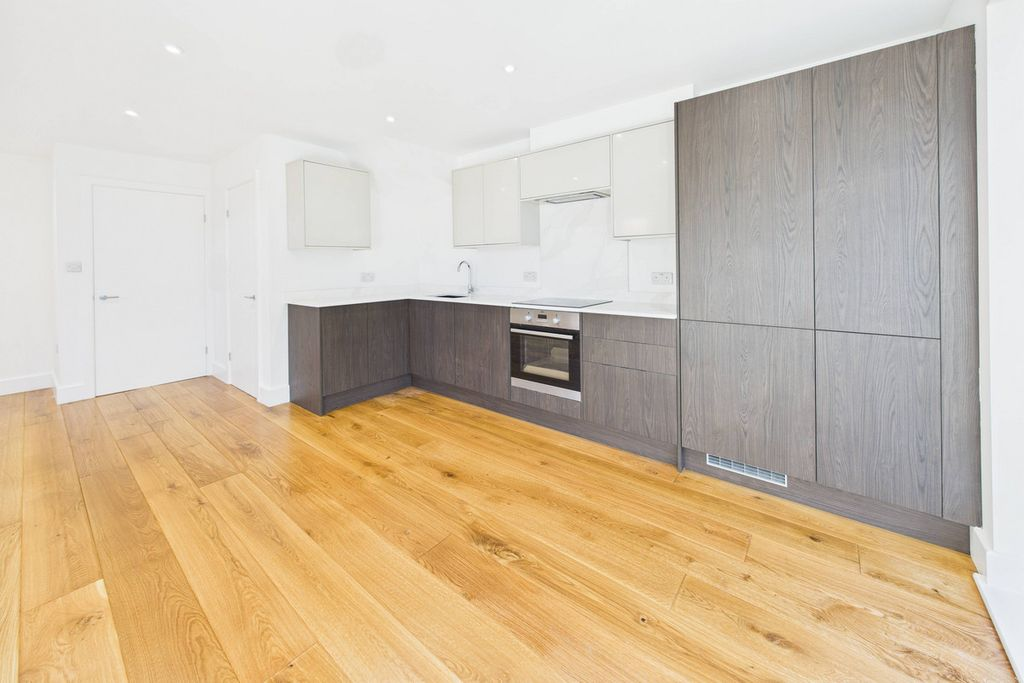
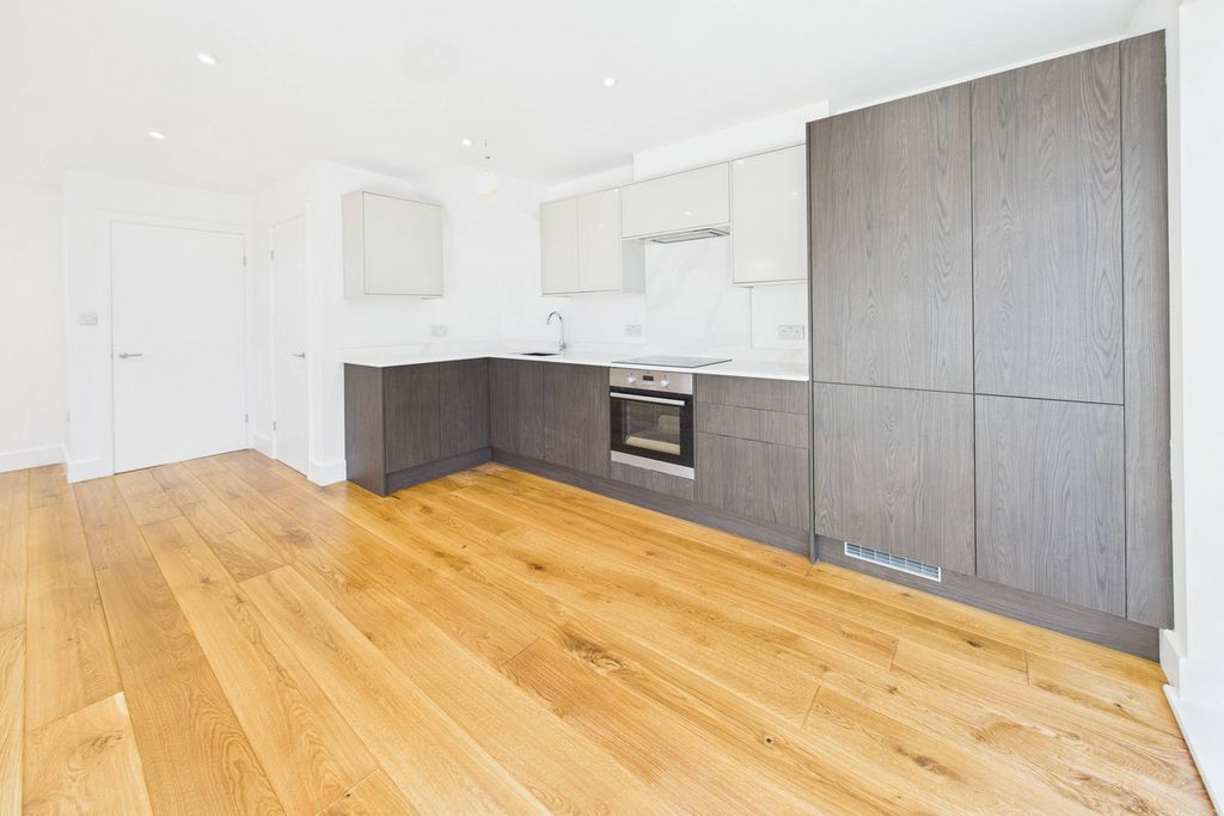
+ pendant lamp [473,139,500,198]
